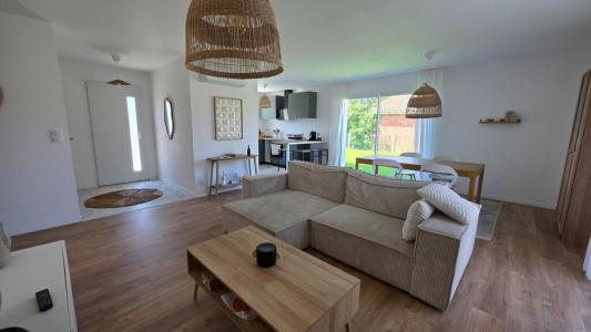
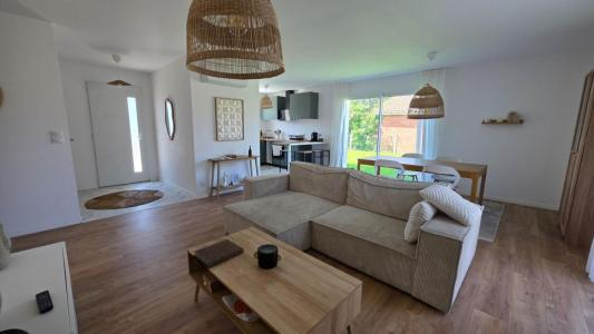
+ notebook [193,238,245,268]
